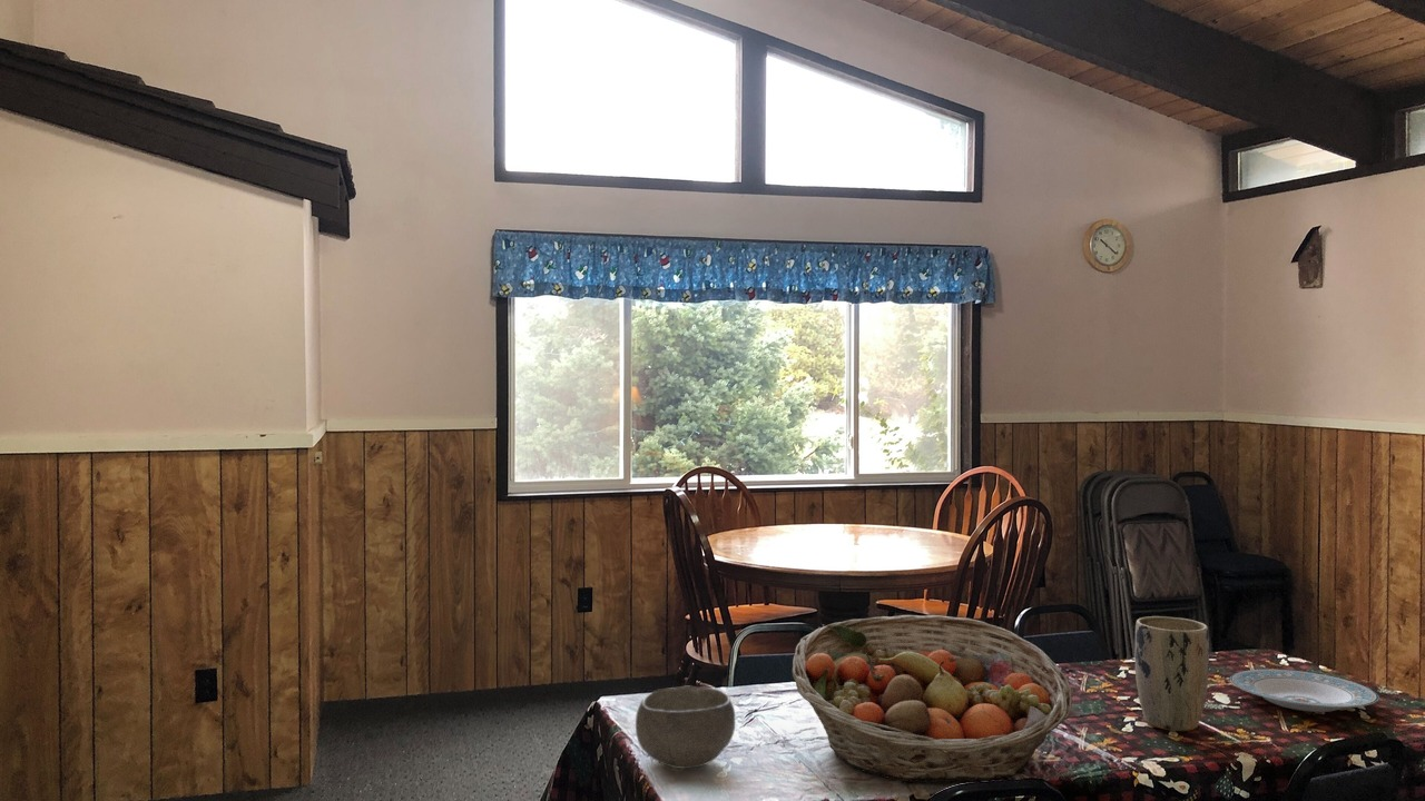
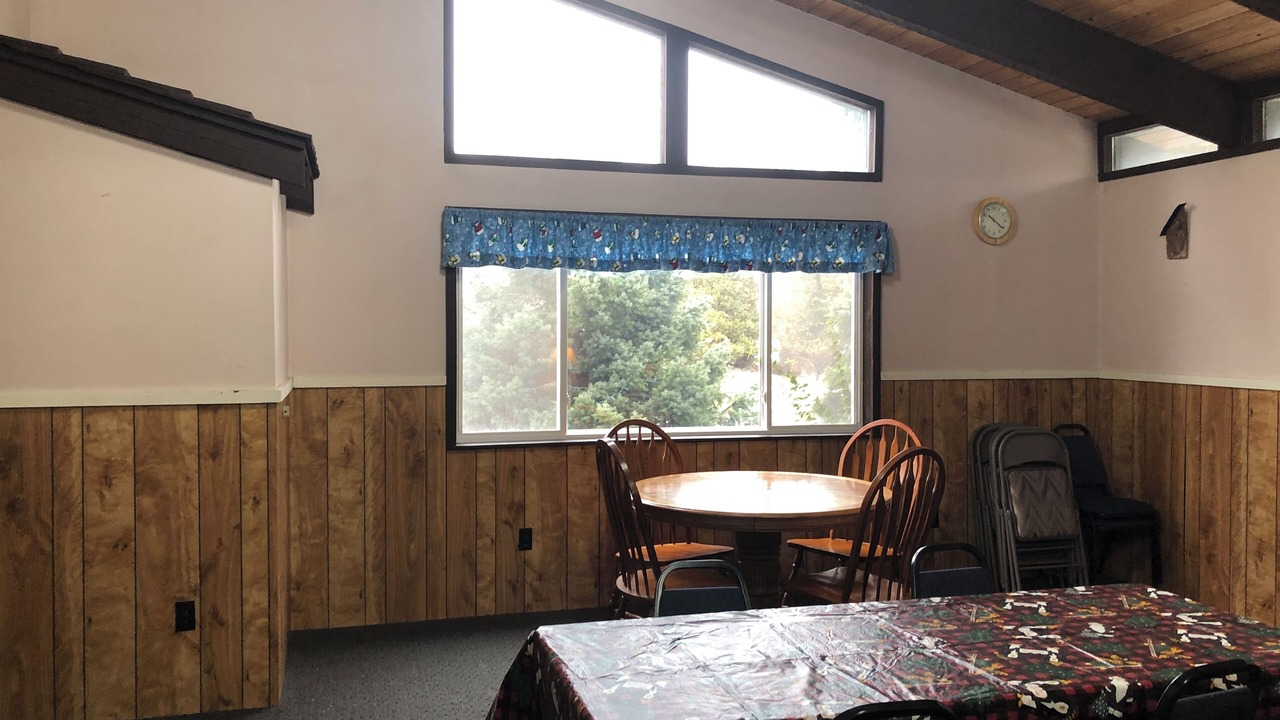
- plant pot [1133,615,1210,732]
- fruit basket [792,614,1073,783]
- plate [1229,669,1380,713]
- bowl [635,684,736,770]
